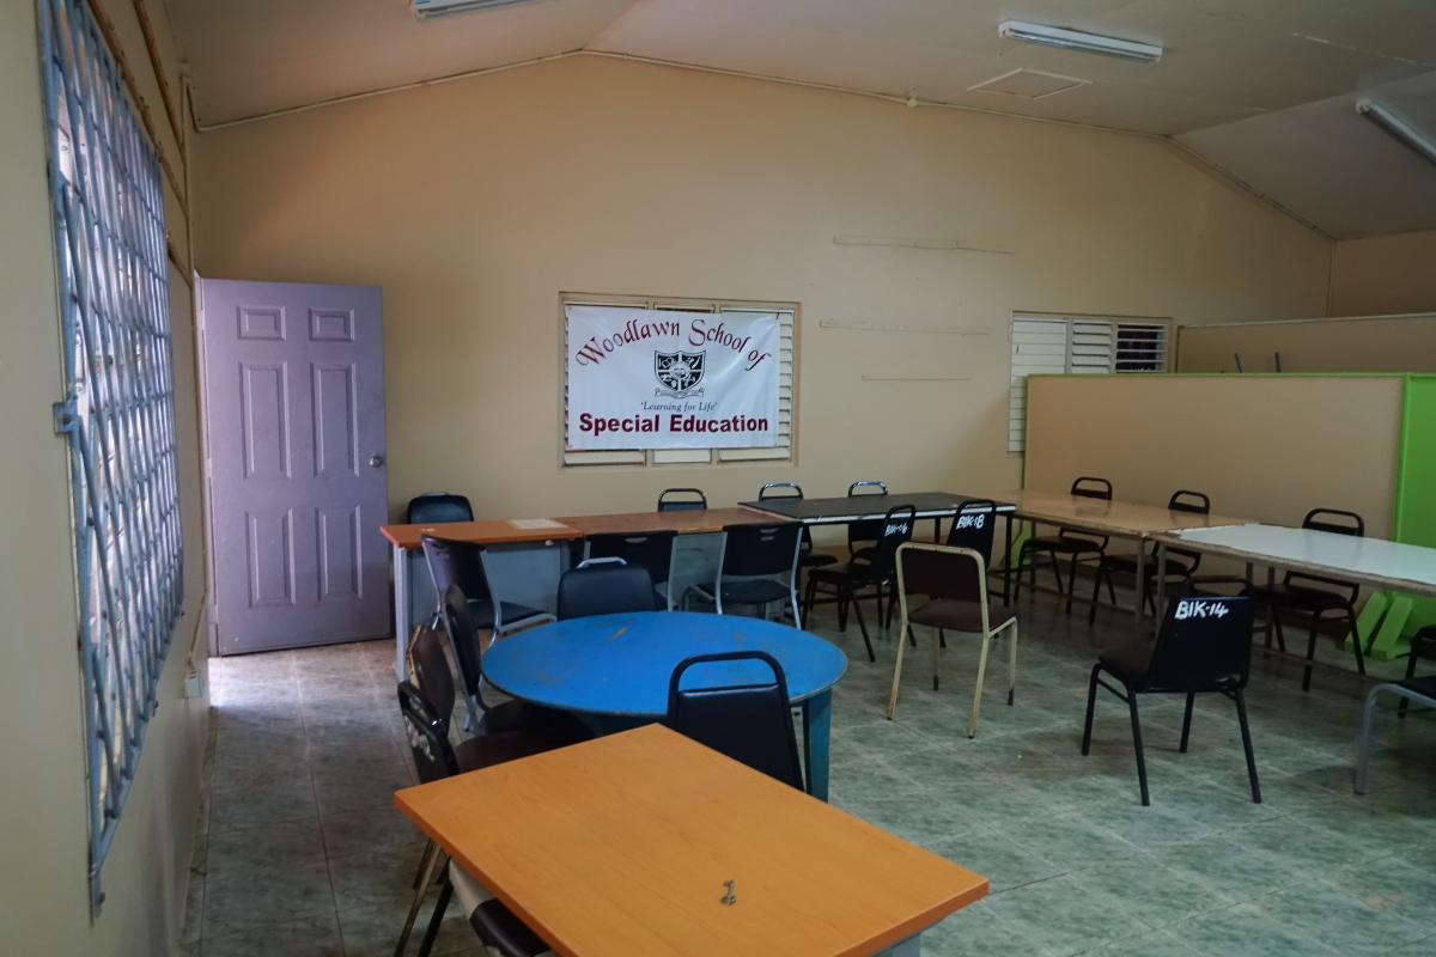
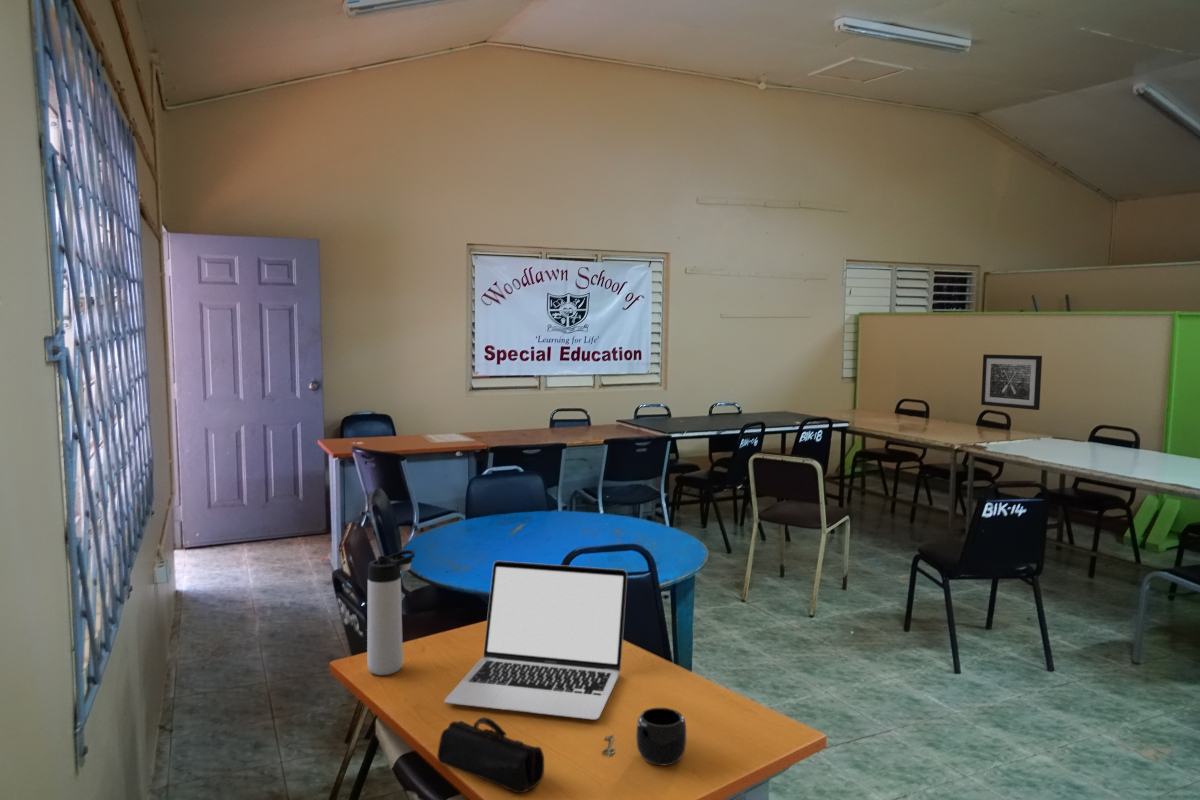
+ laptop [443,560,628,721]
+ wall art [980,353,1043,411]
+ thermos bottle [366,549,416,676]
+ mug [635,707,687,766]
+ pencil case [436,717,545,794]
